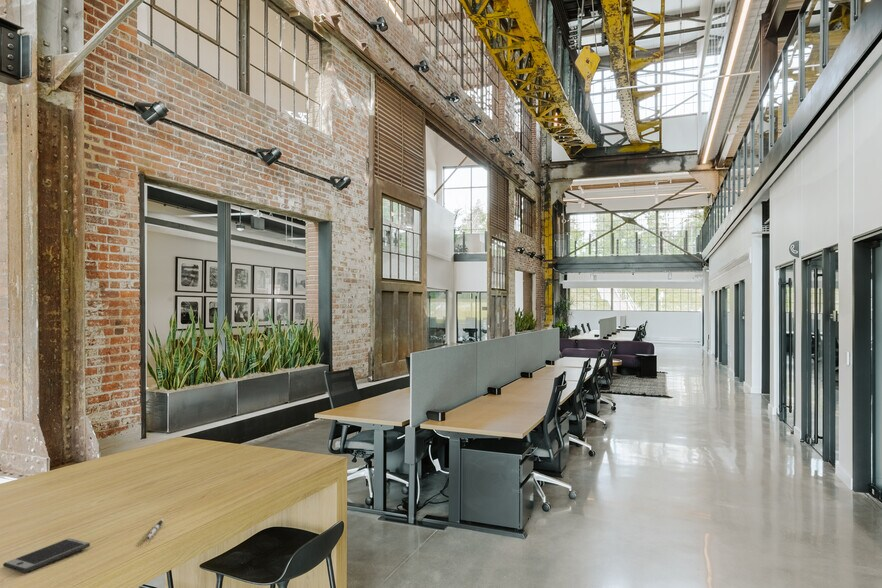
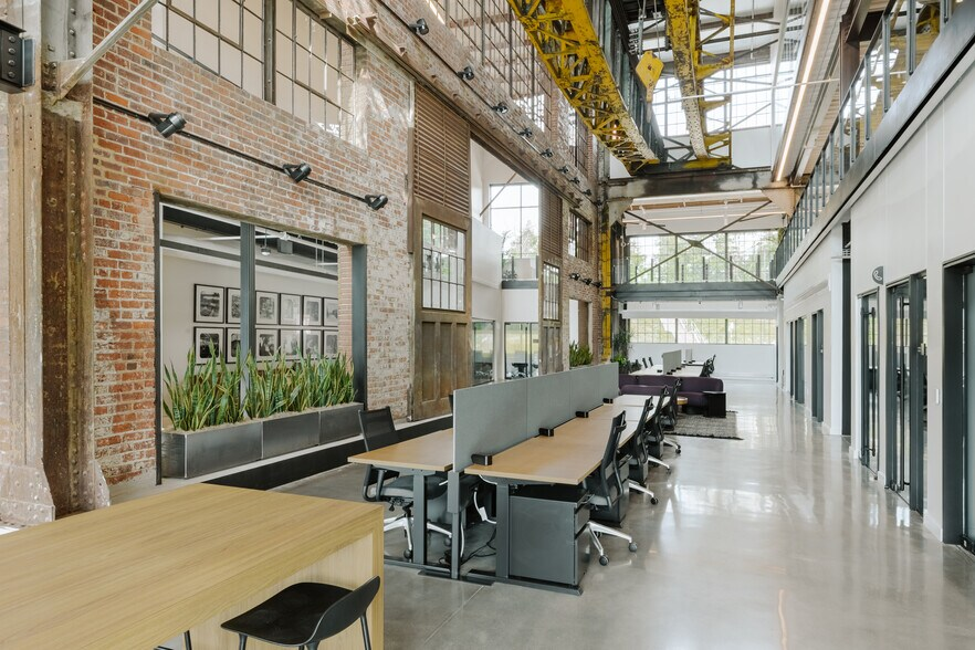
- pen [146,518,164,540]
- smartphone [2,537,91,574]
